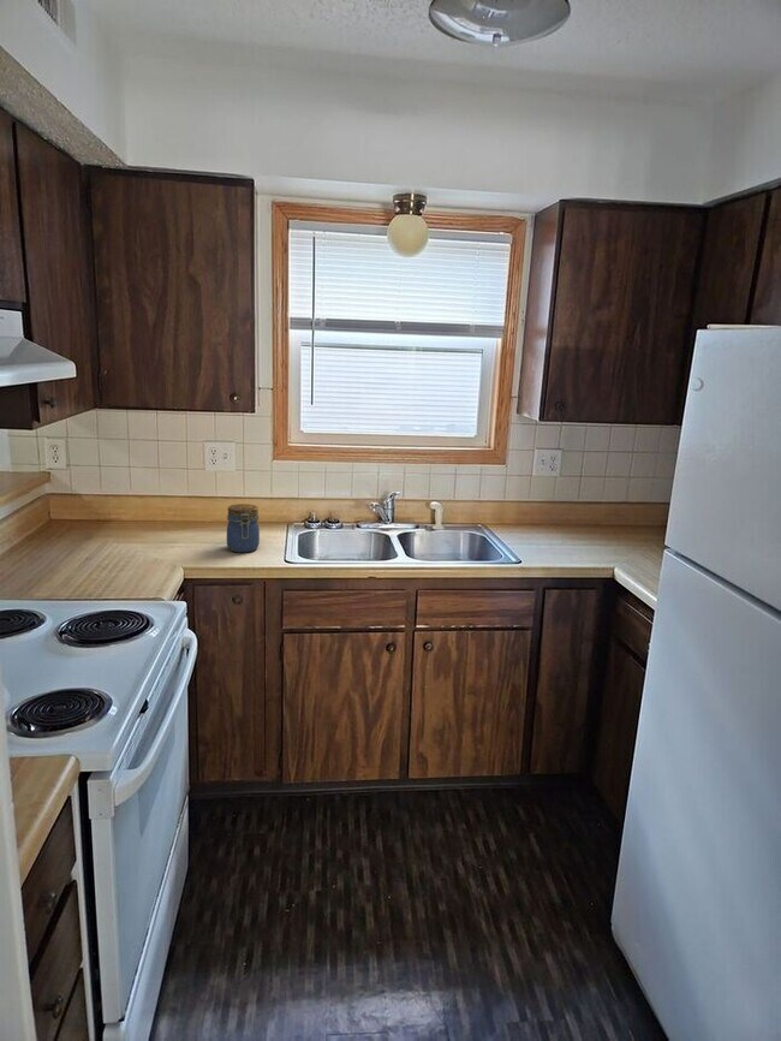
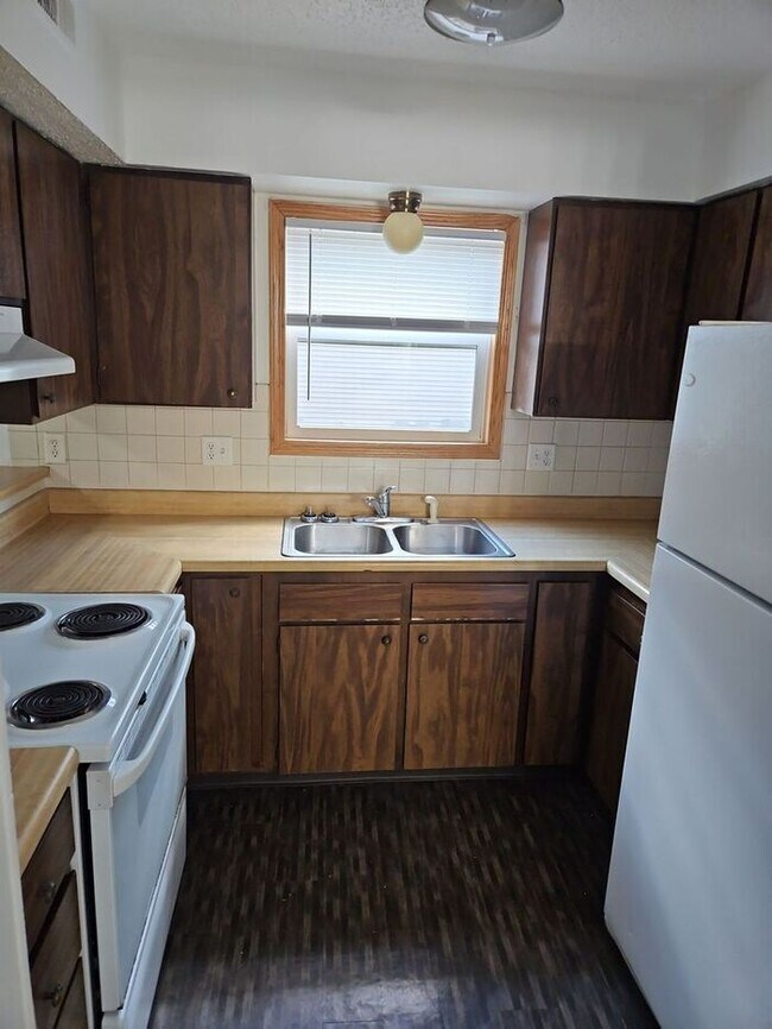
- jar [226,502,261,553]
